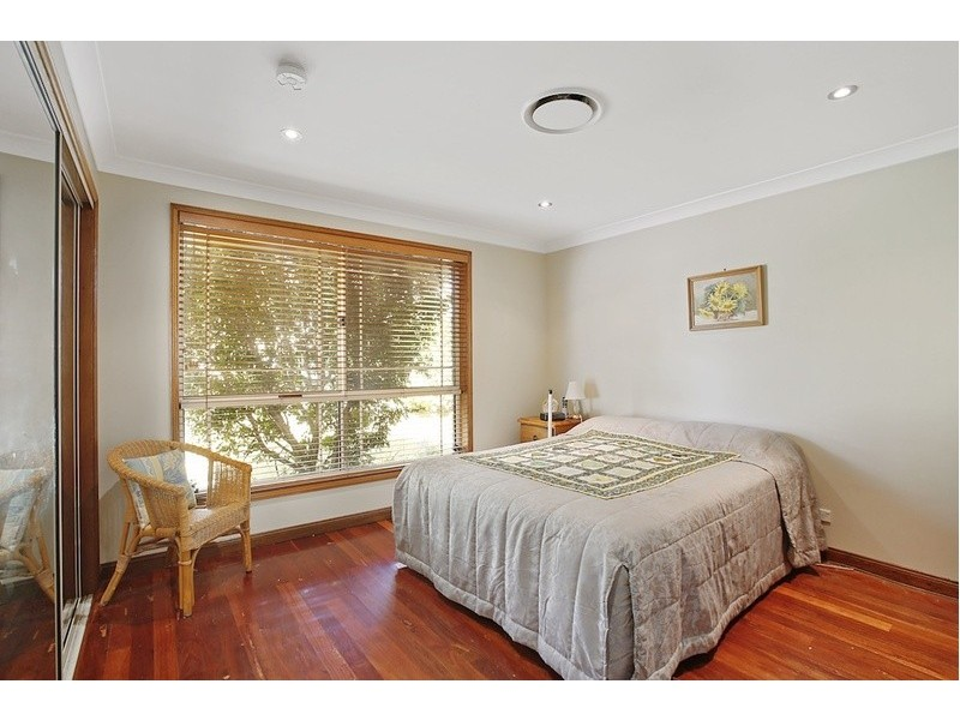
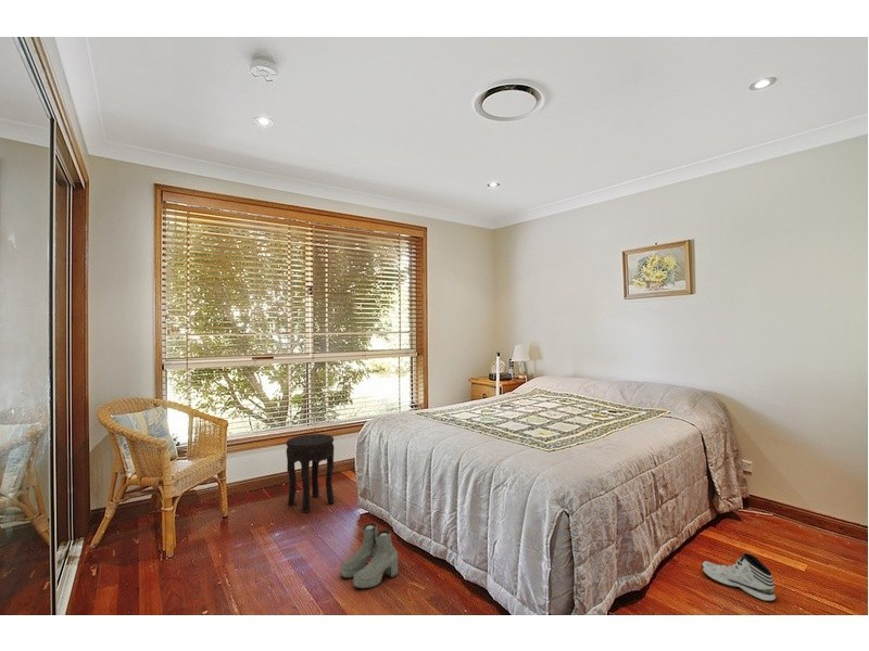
+ sneaker [701,552,777,602]
+ side table [286,433,335,514]
+ boots [340,522,399,589]
